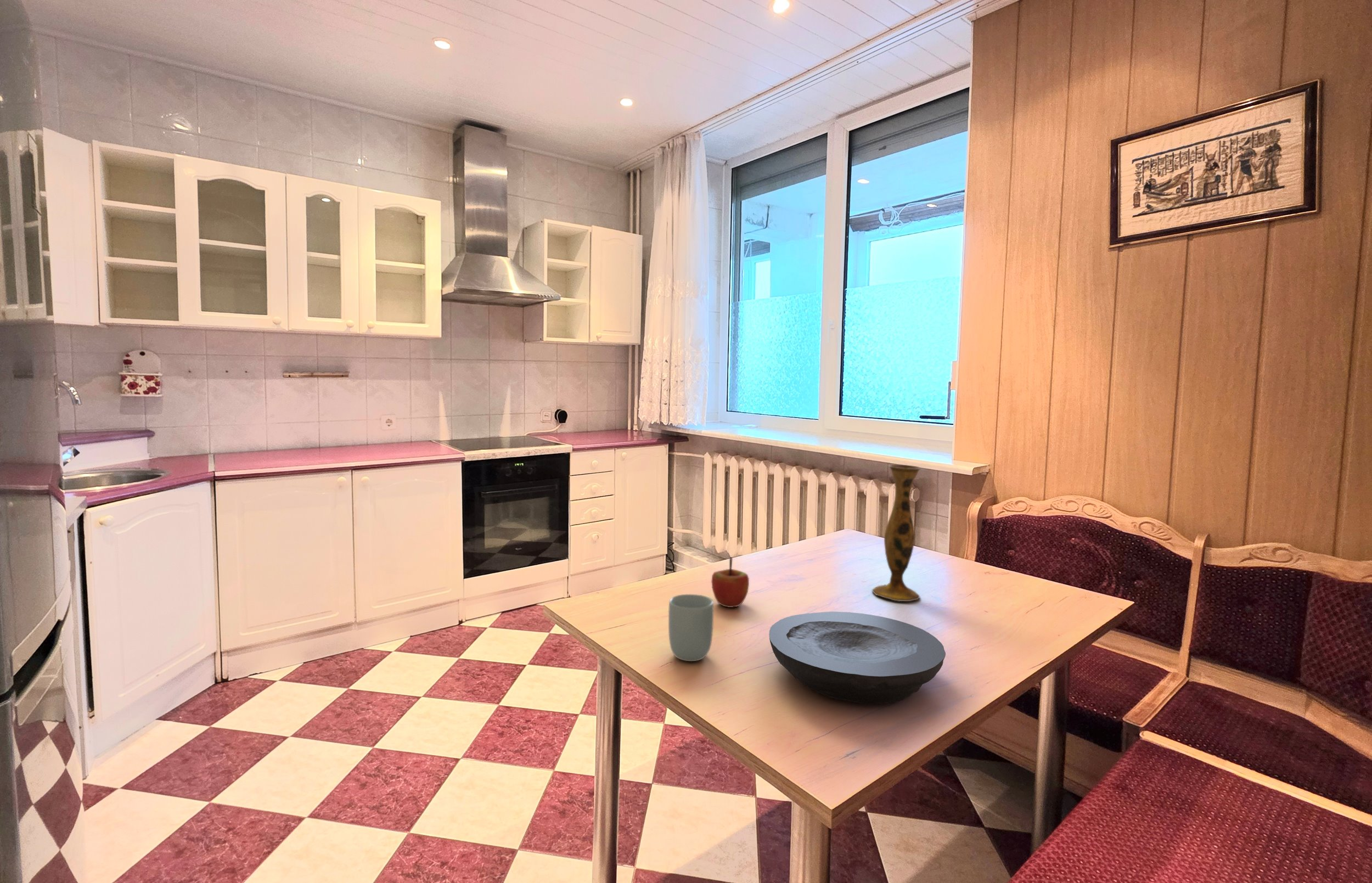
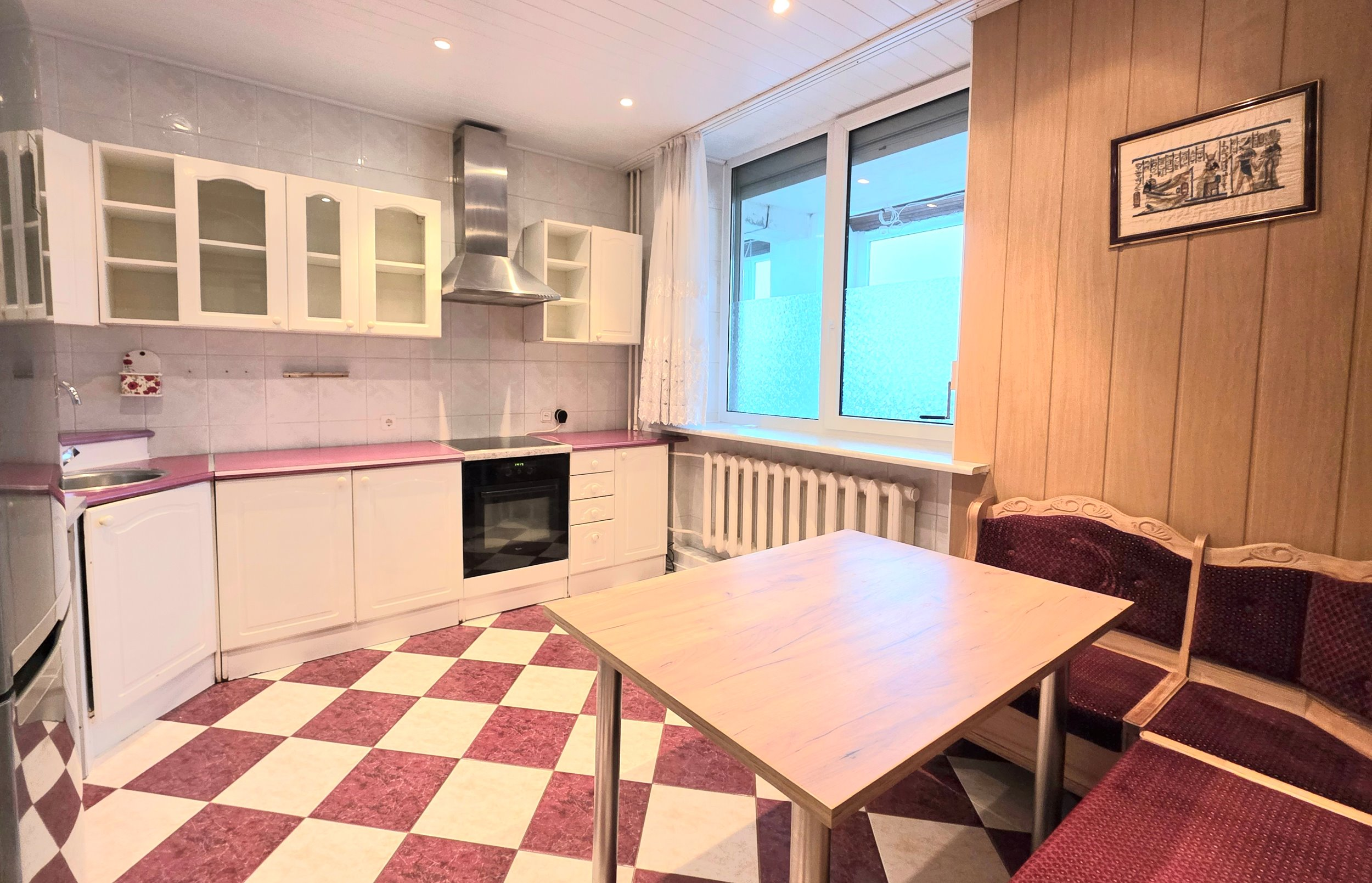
- apple [711,556,750,608]
- plate [768,611,946,705]
- vase [871,464,922,602]
- cup [668,594,714,662]
